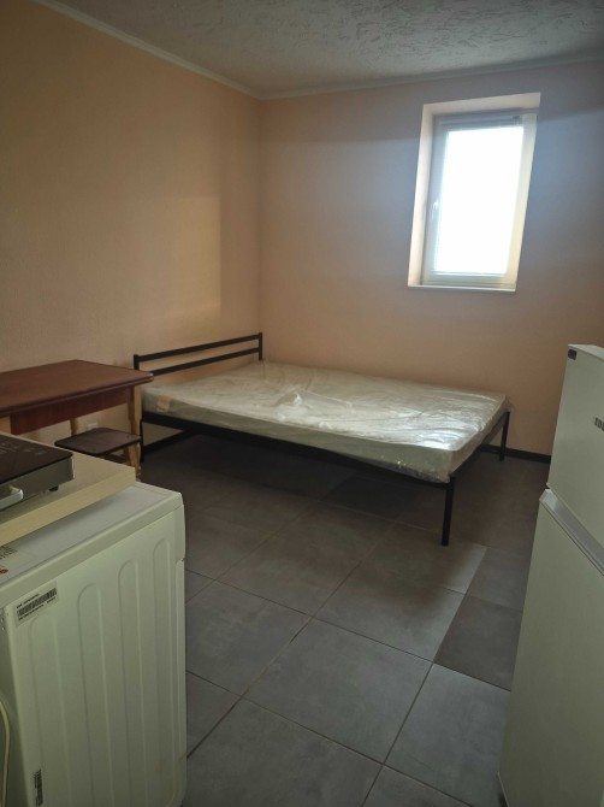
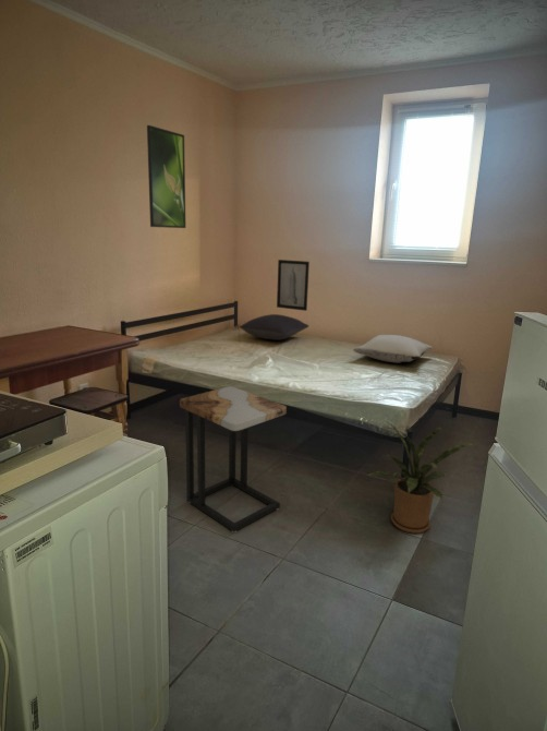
+ side table [179,385,288,534]
+ pillow [352,334,434,364]
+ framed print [146,124,186,229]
+ wall art [276,259,311,312]
+ pillow [238,313,309,341]
+ house plant [364,419,477,535]
